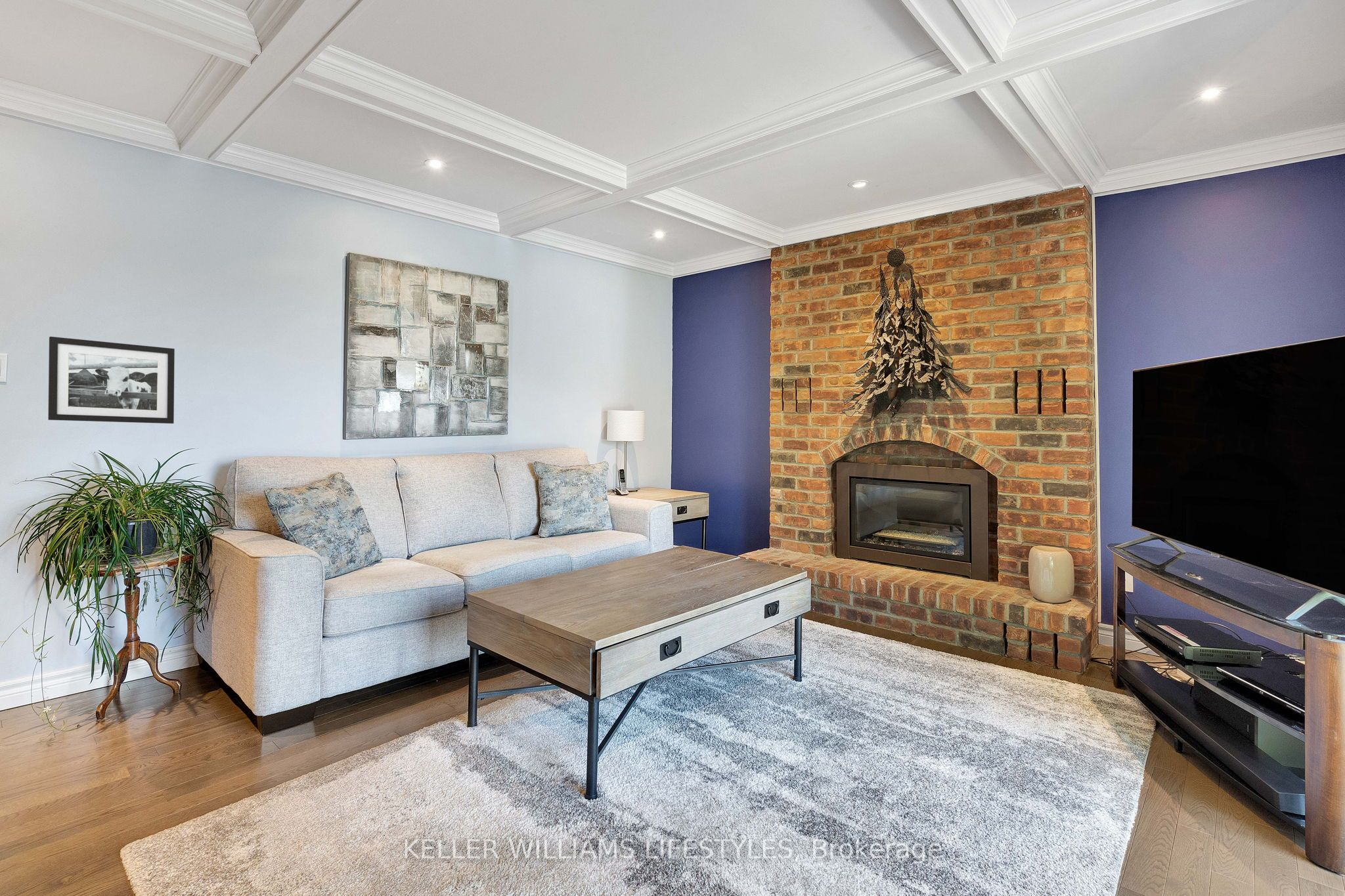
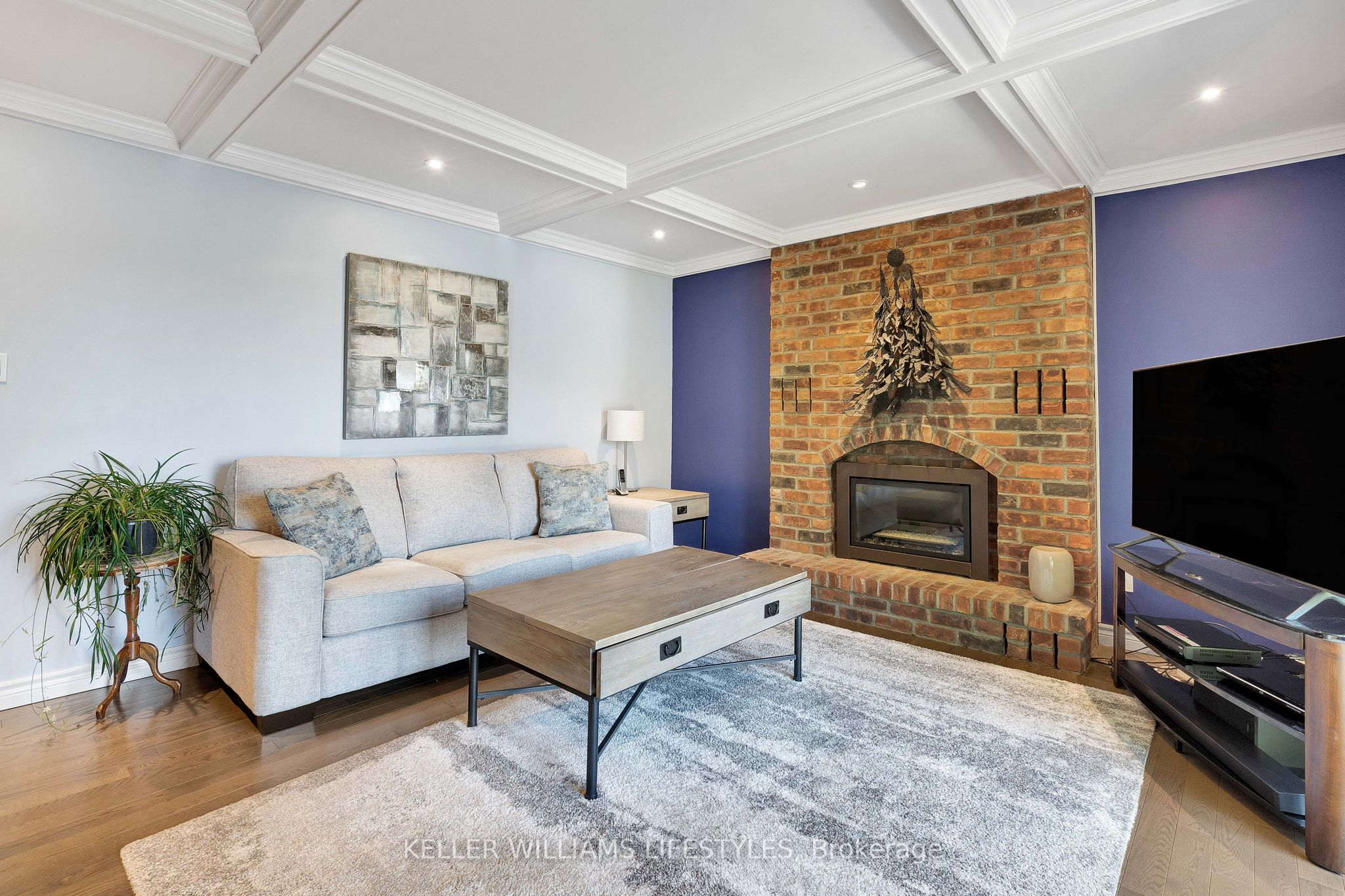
- picture frame [47,336,175,424]
